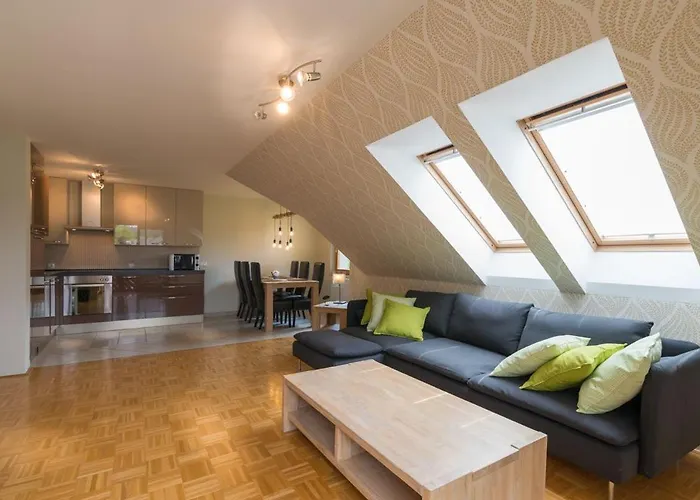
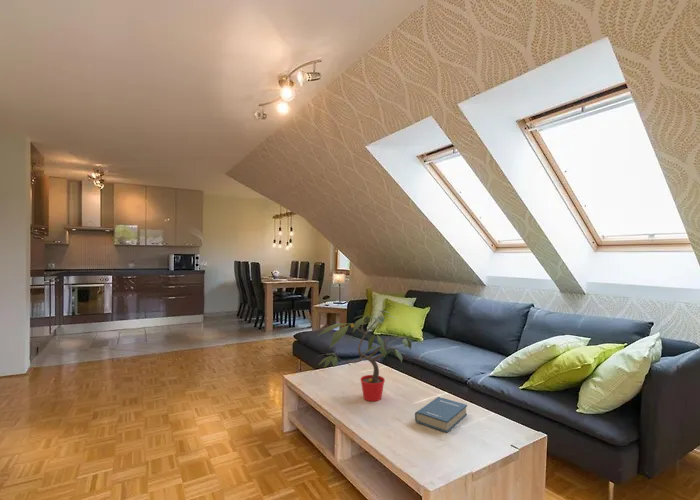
+ hardback book [414,396,468,434]
+ potted plant [317,309,418,402]
